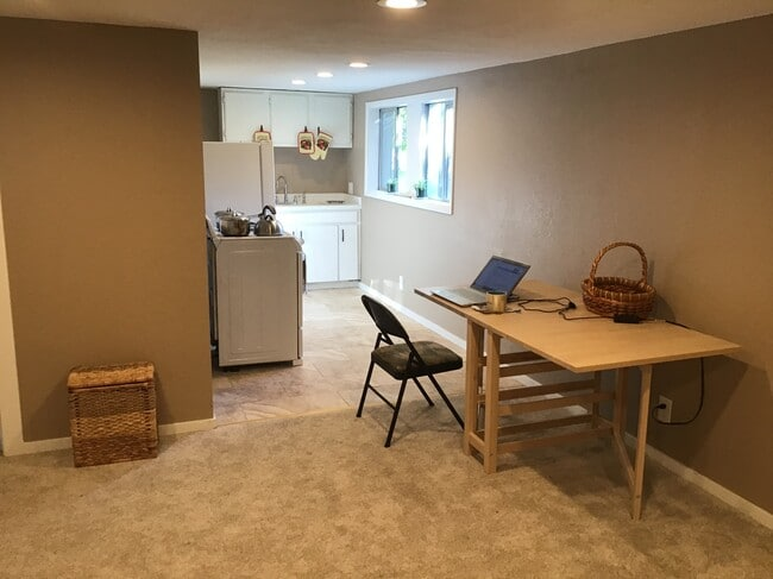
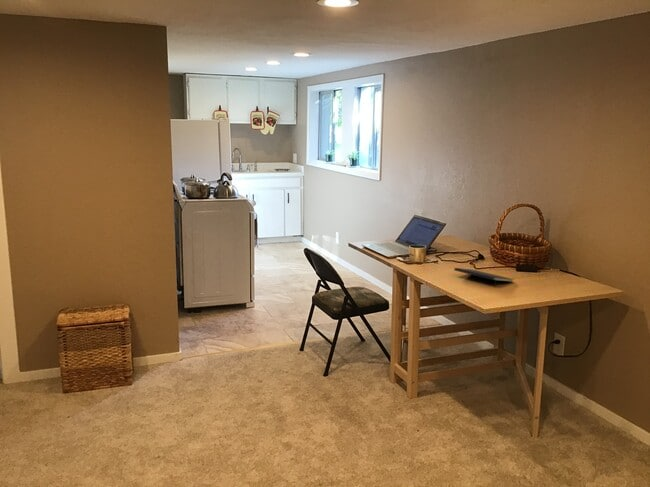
+ notepad [453,267,515,288]
